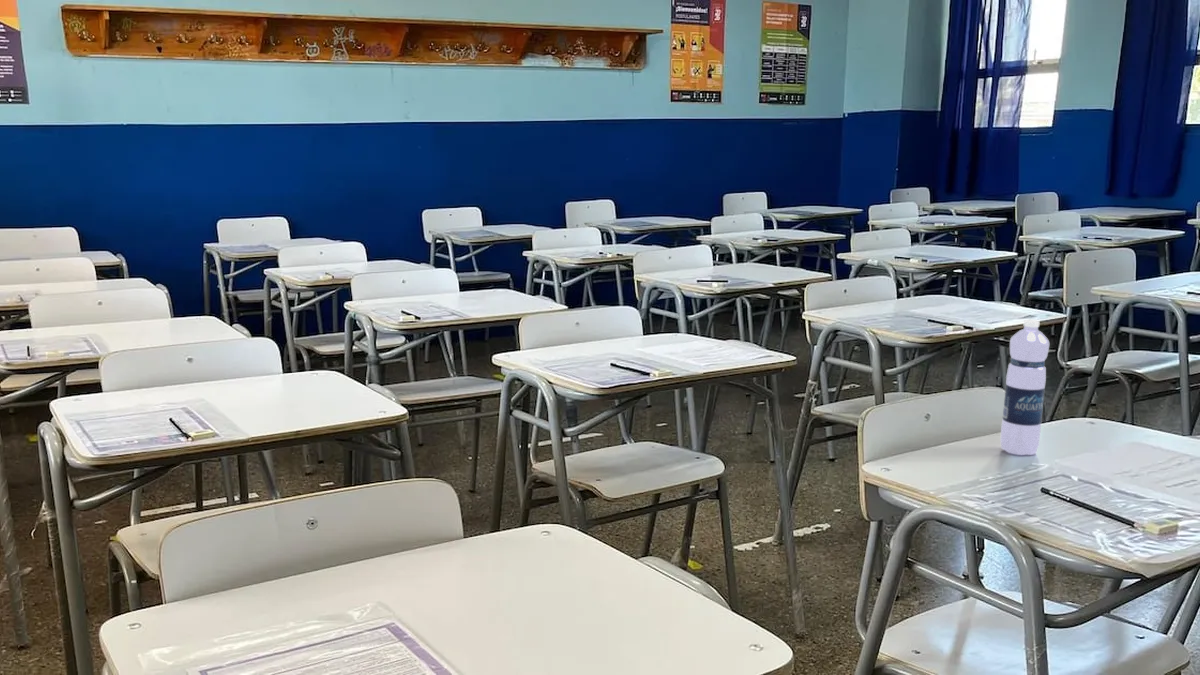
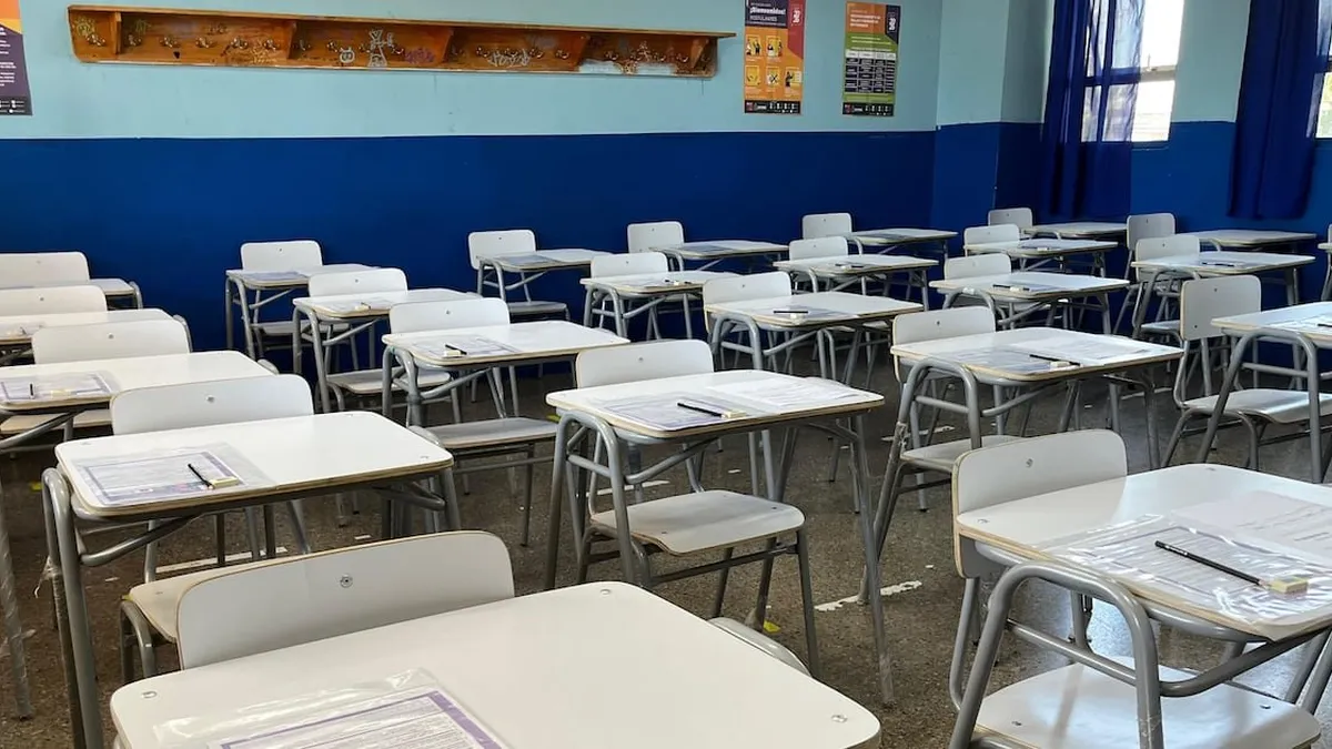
- water bottle [999,319,1050,456]
